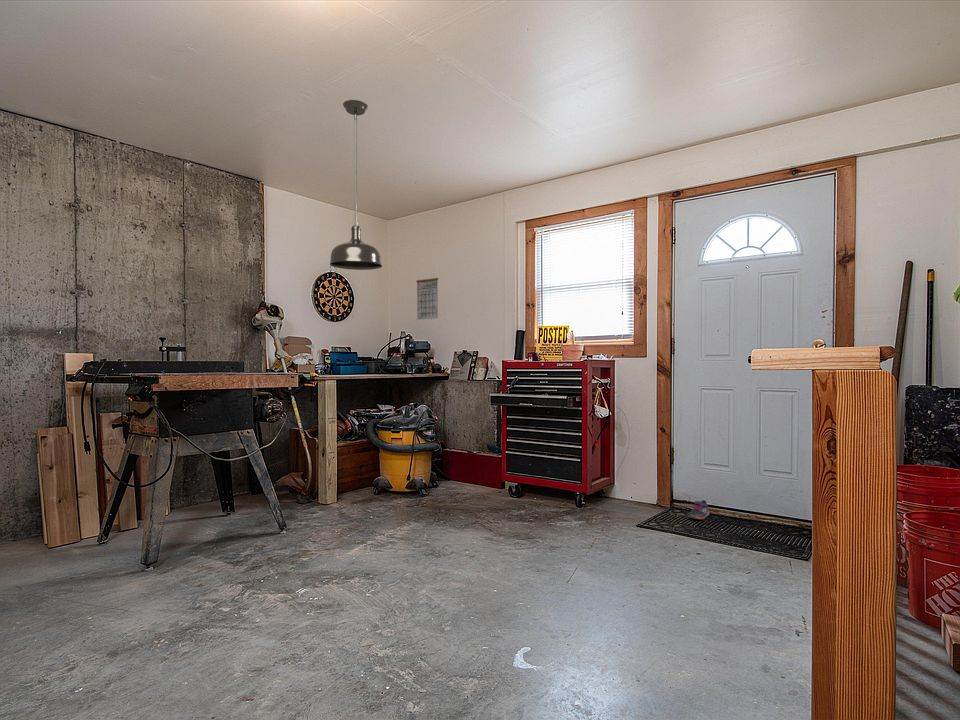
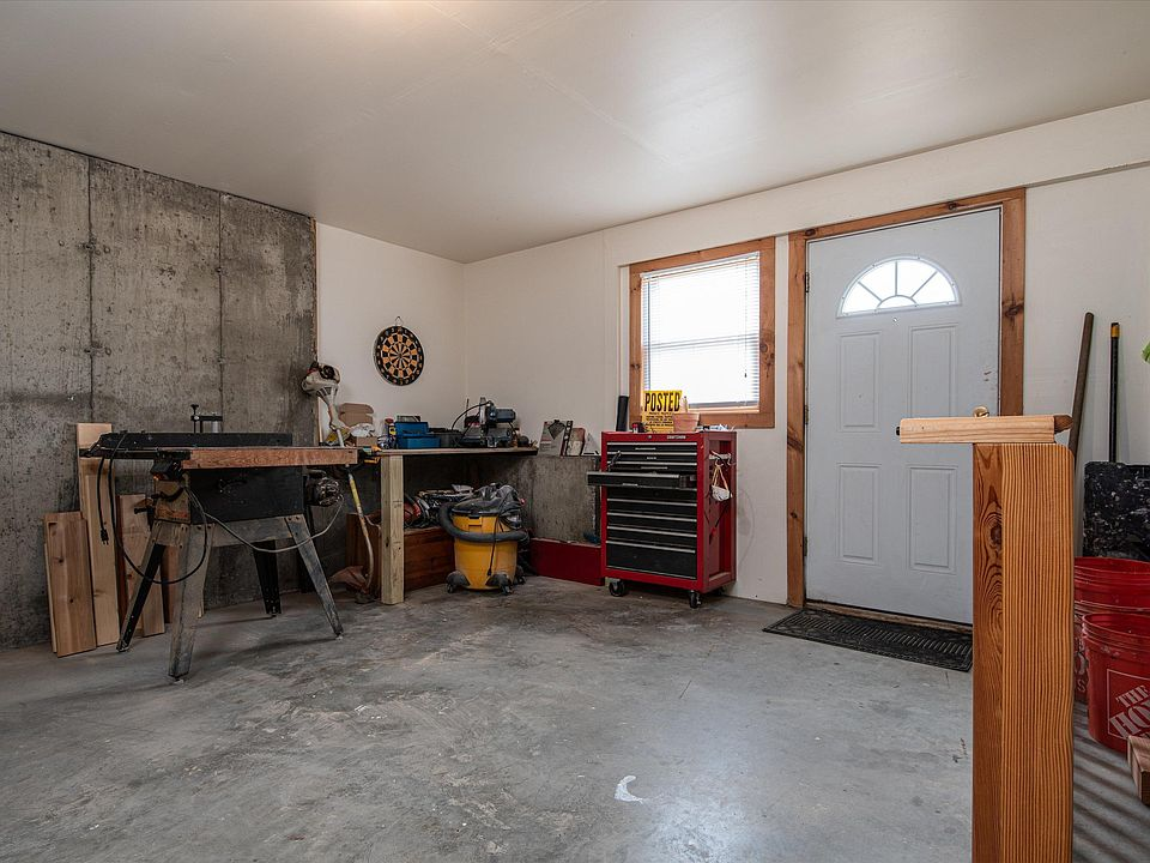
- shoe [687,499,710,520]
- calendar [415,273,439,321]
- light fixture [329,99,383,271]
